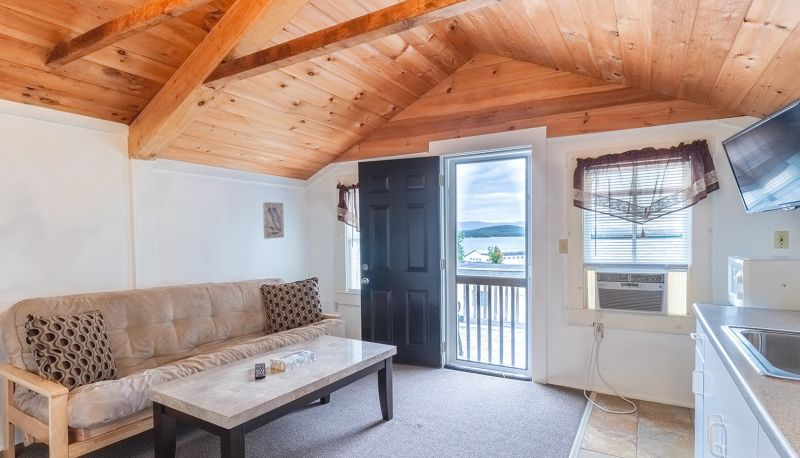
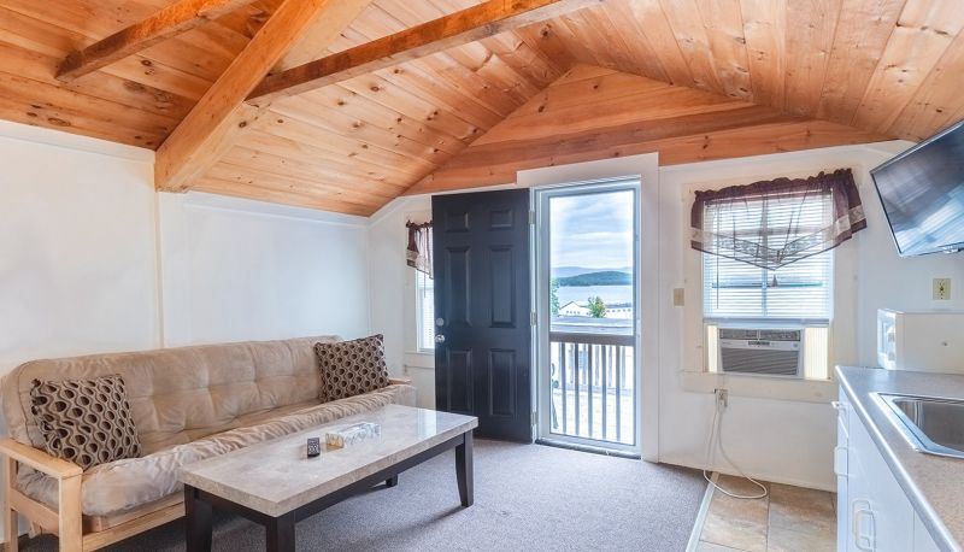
- wall art [262,201,285,240]
